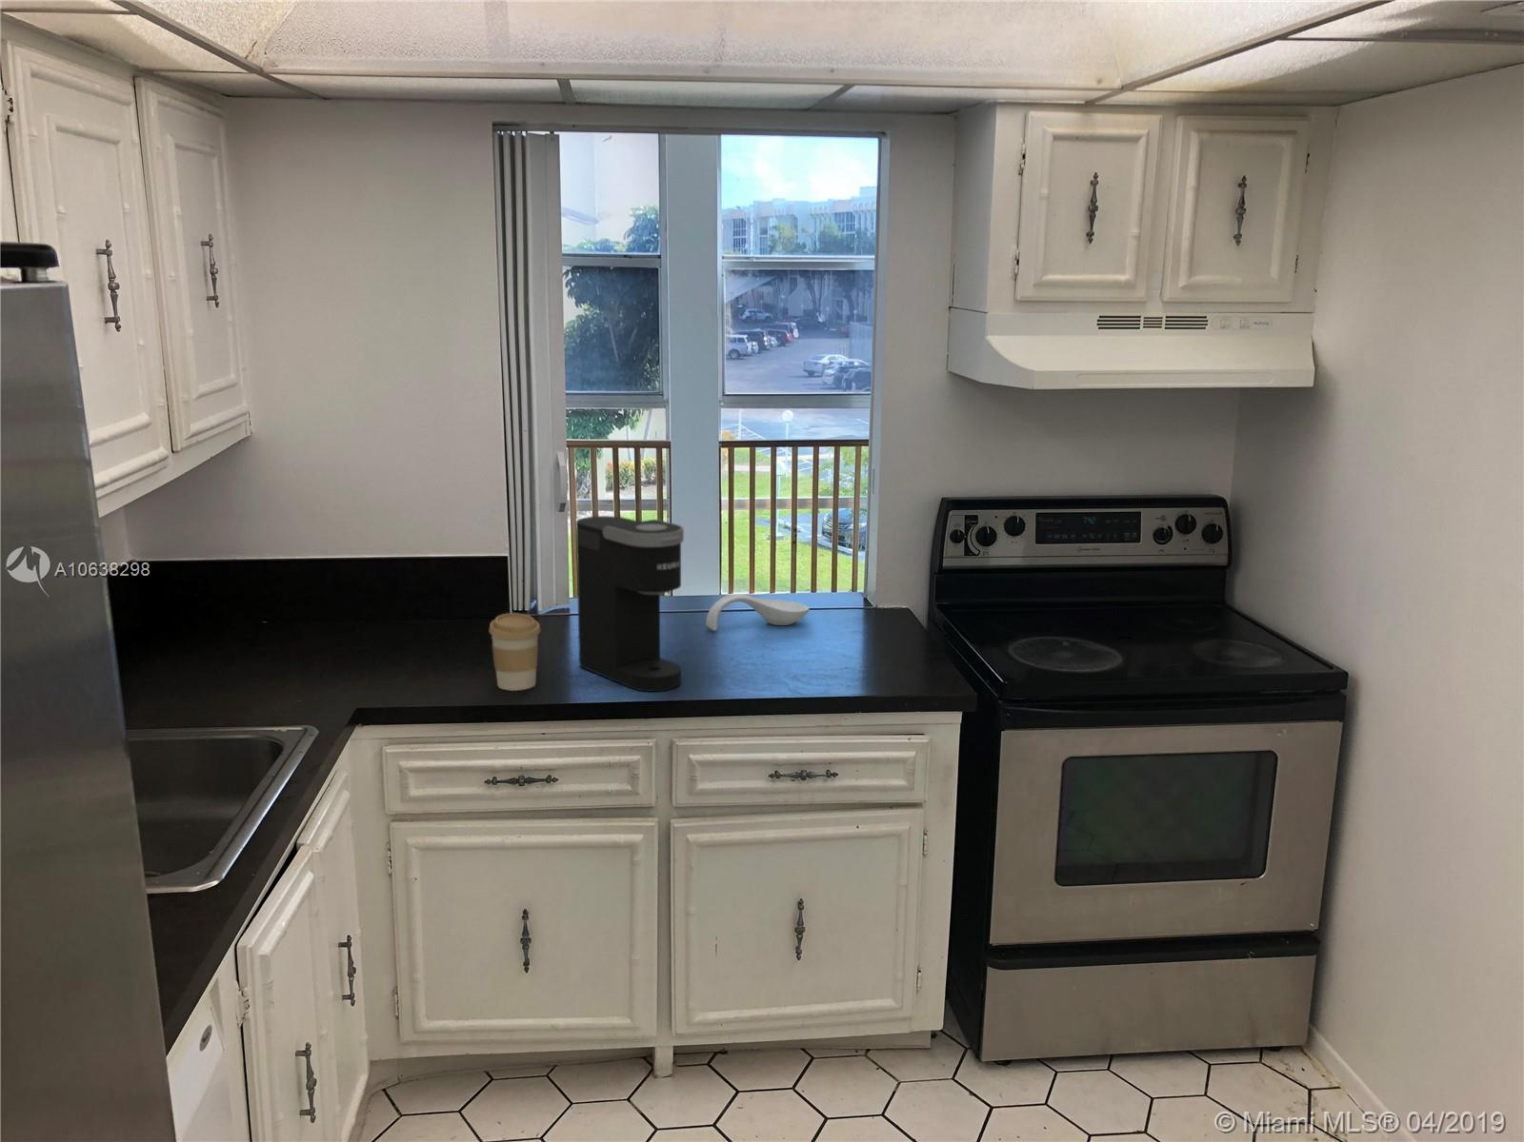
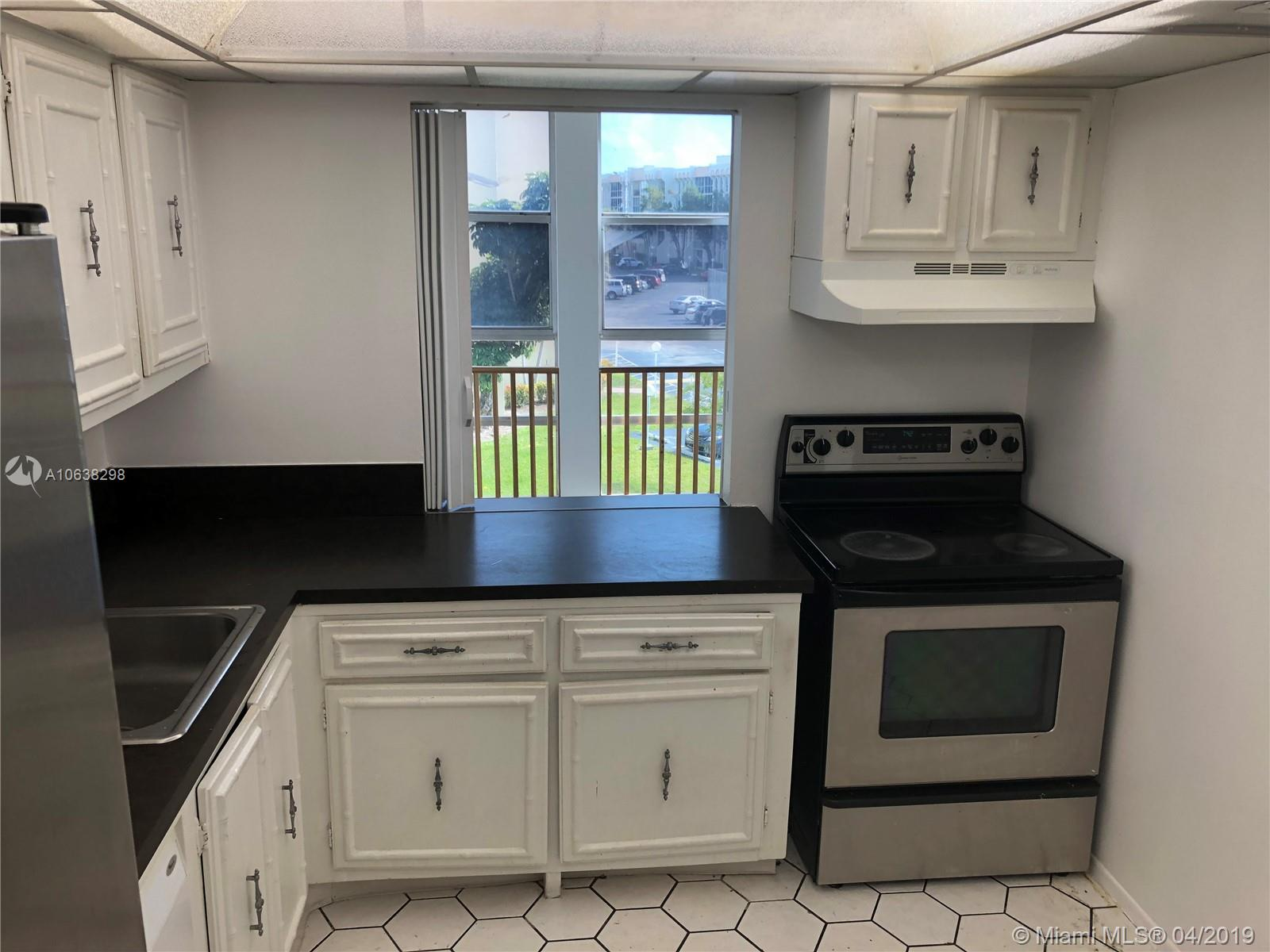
- coffee maker [575,515,685,692]
- spoon rest [704,593,810,632]
- coffee cup [487,612,541,692]
